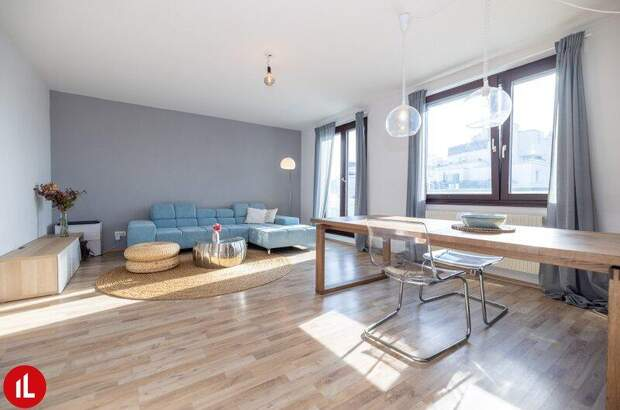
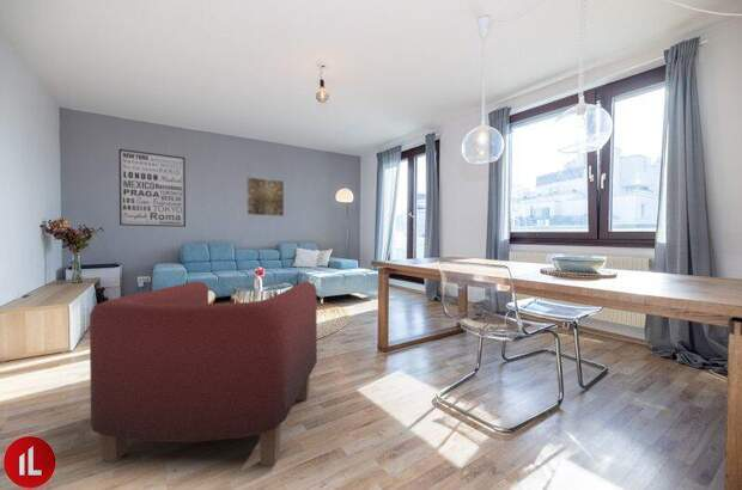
+ armchair [89,281,318,466]
+ wall art [247,177,285,218]
+ wall art [117,148,187,228]
